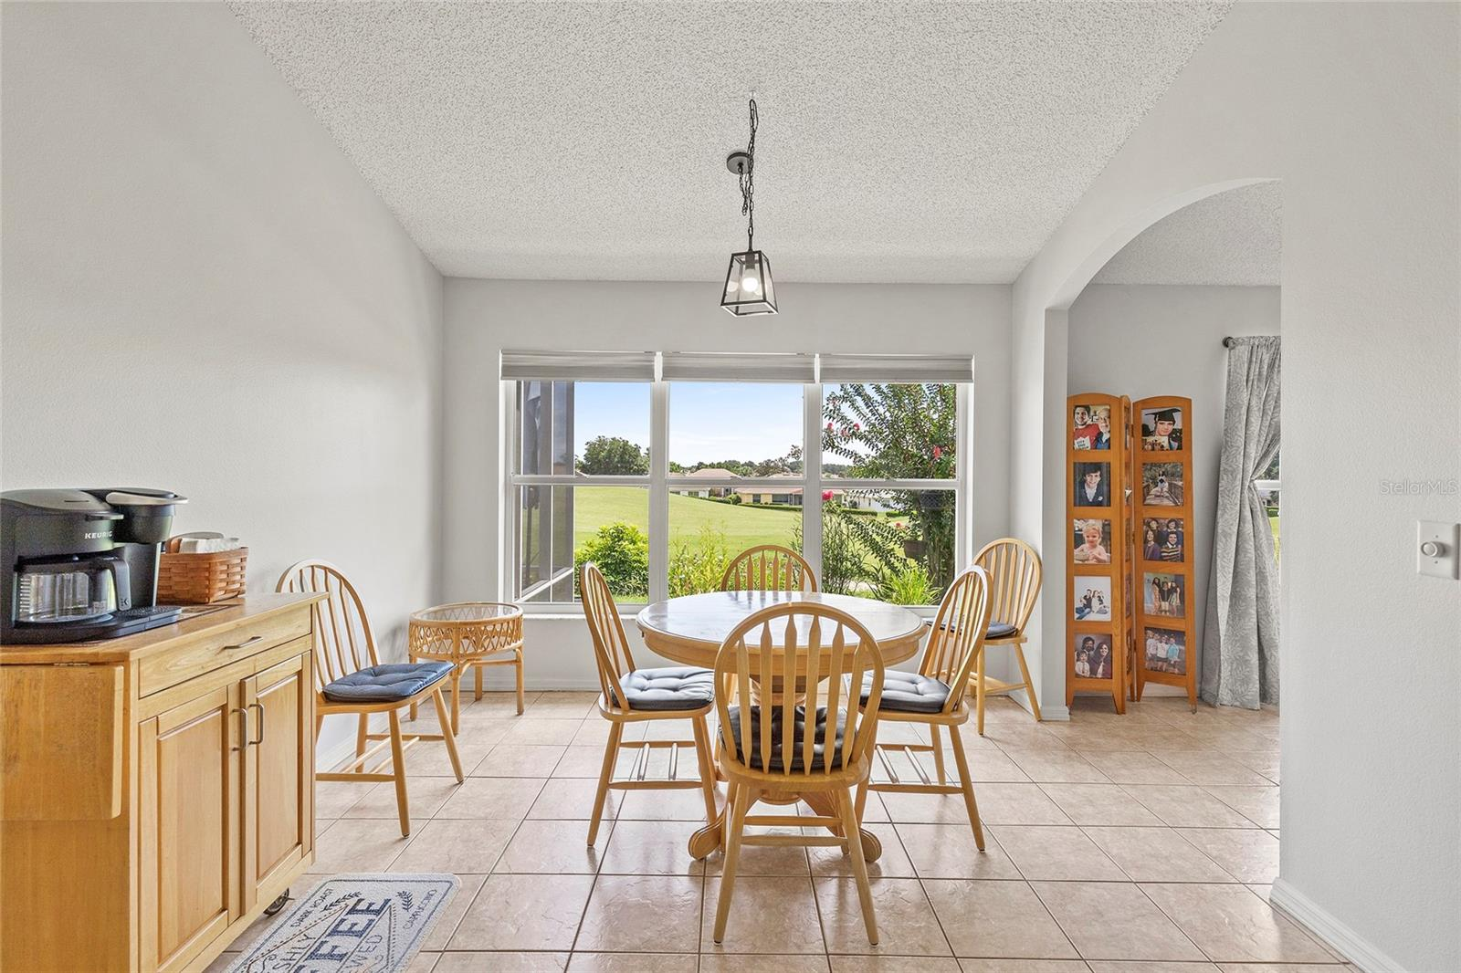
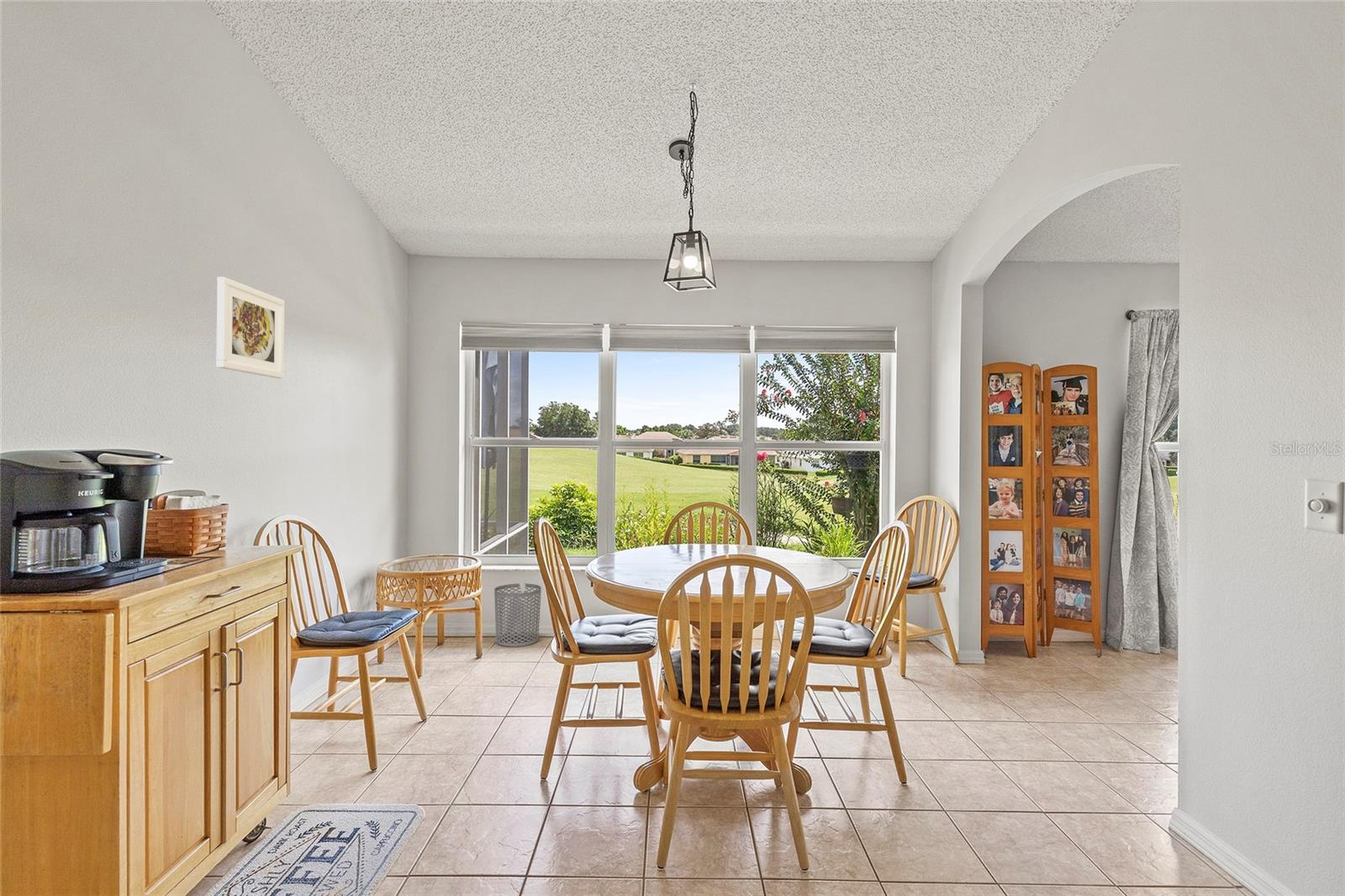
+ waste bin [493,582,542,648]
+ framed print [216,276,285,379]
